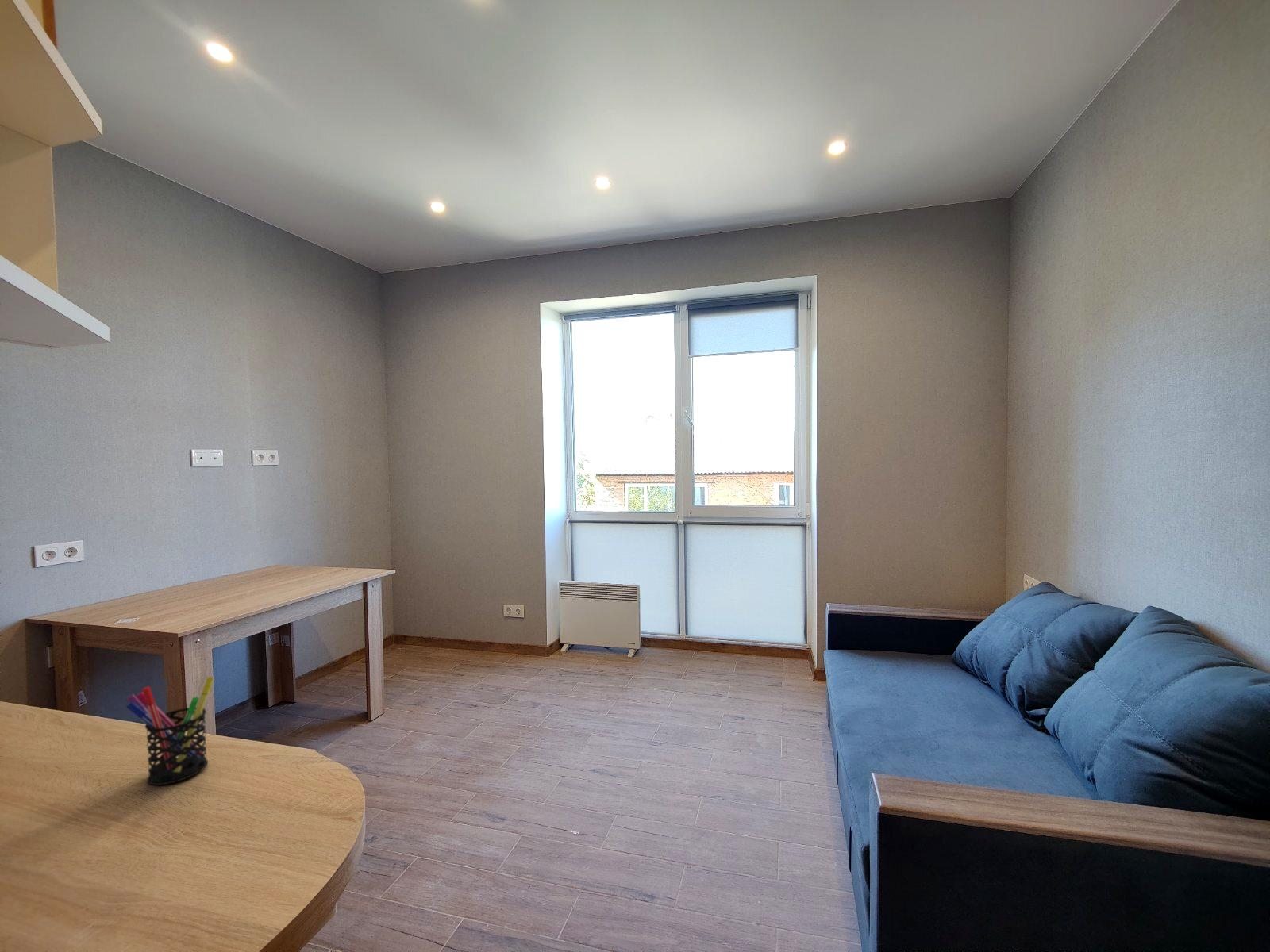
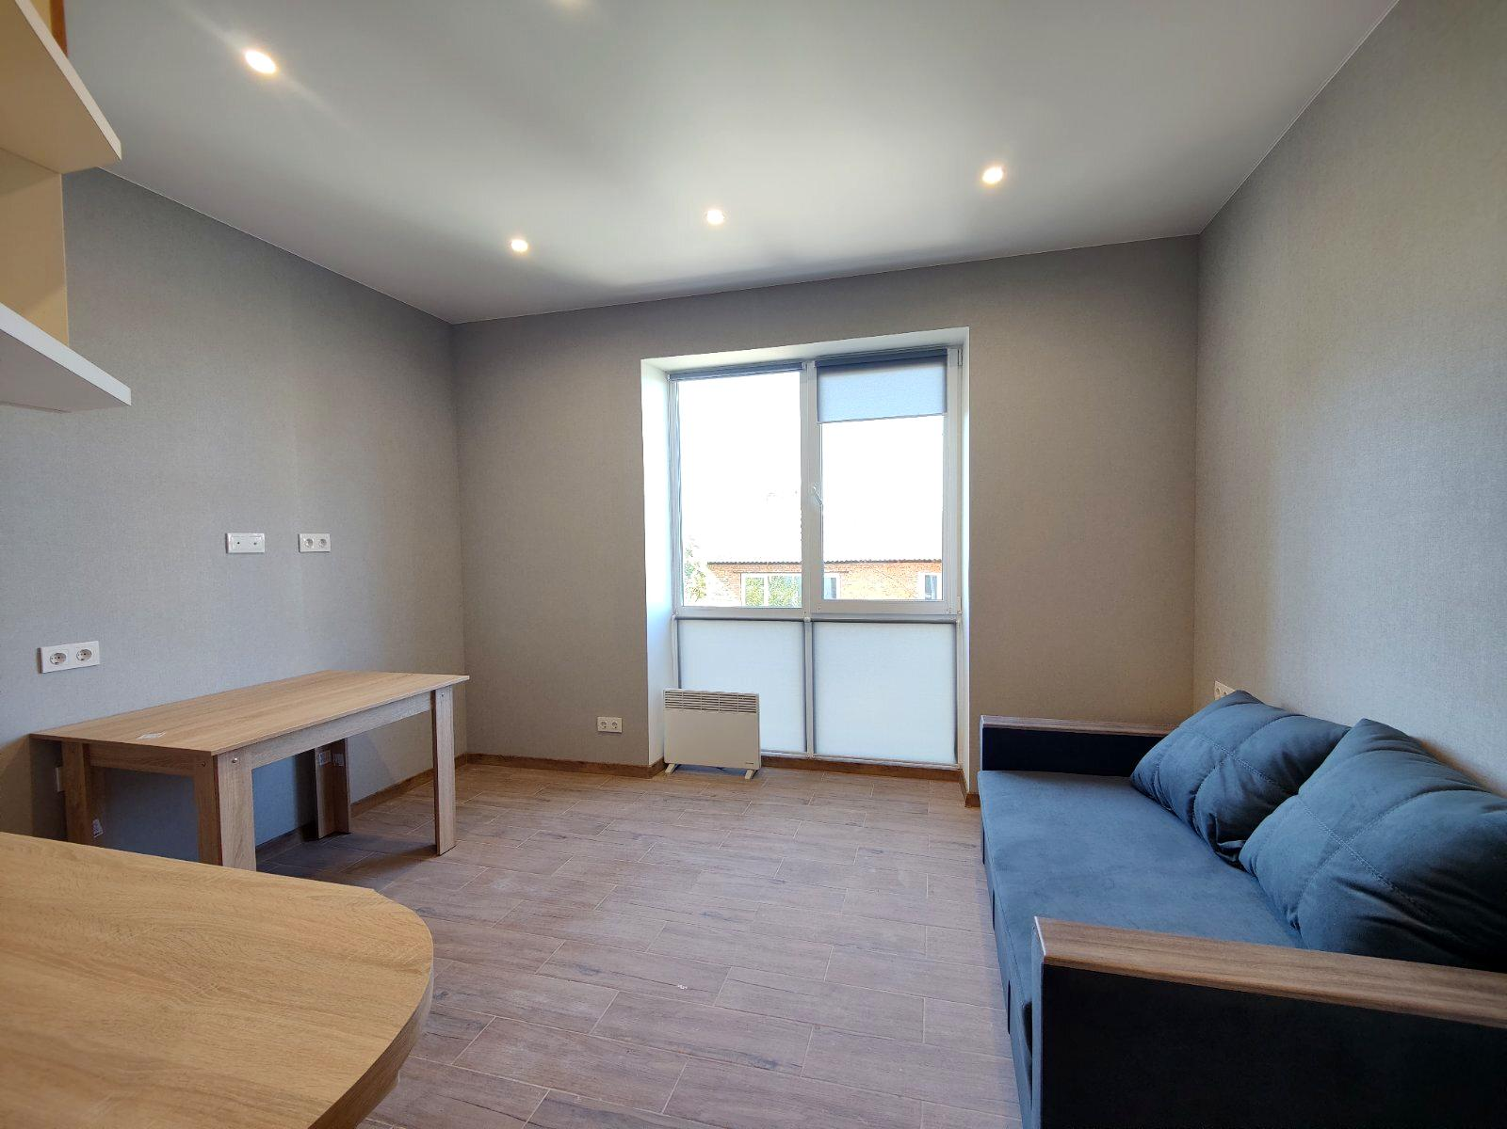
- pen holder [125,676,215,786]
